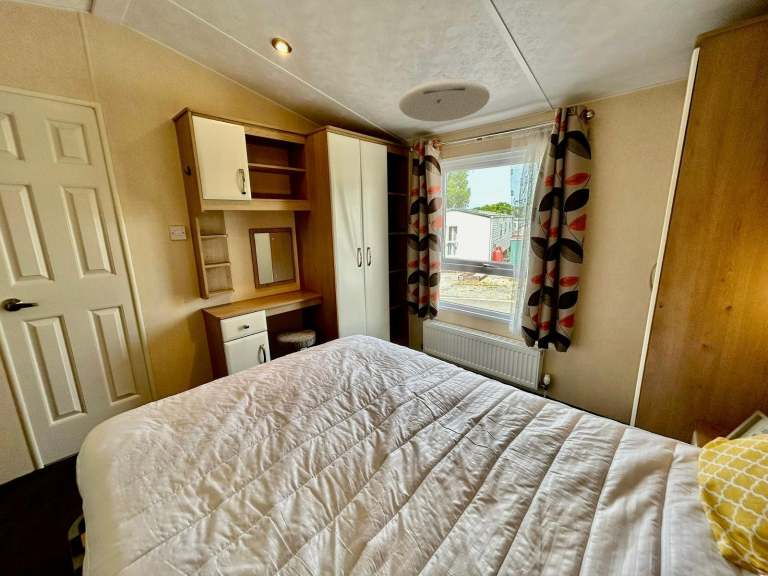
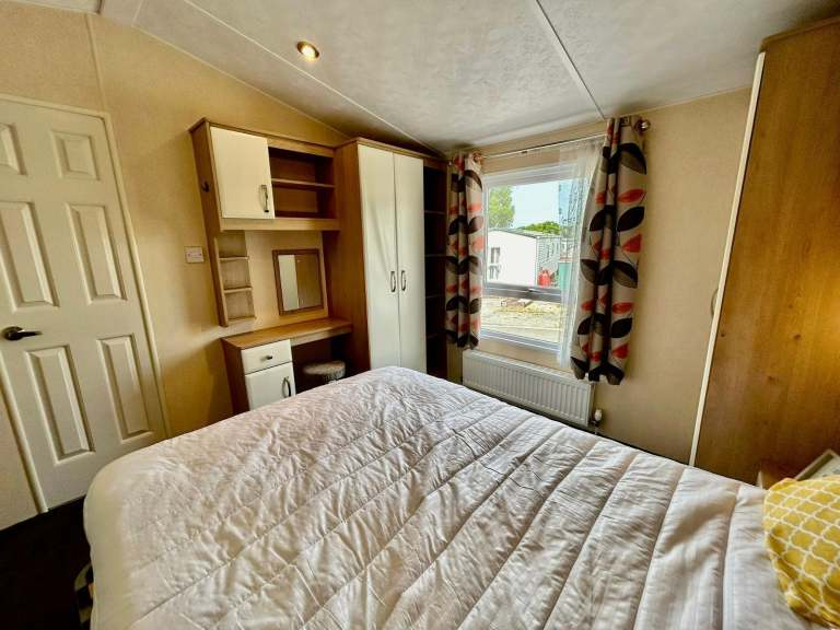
- ceiling light [398,78,491,123]
